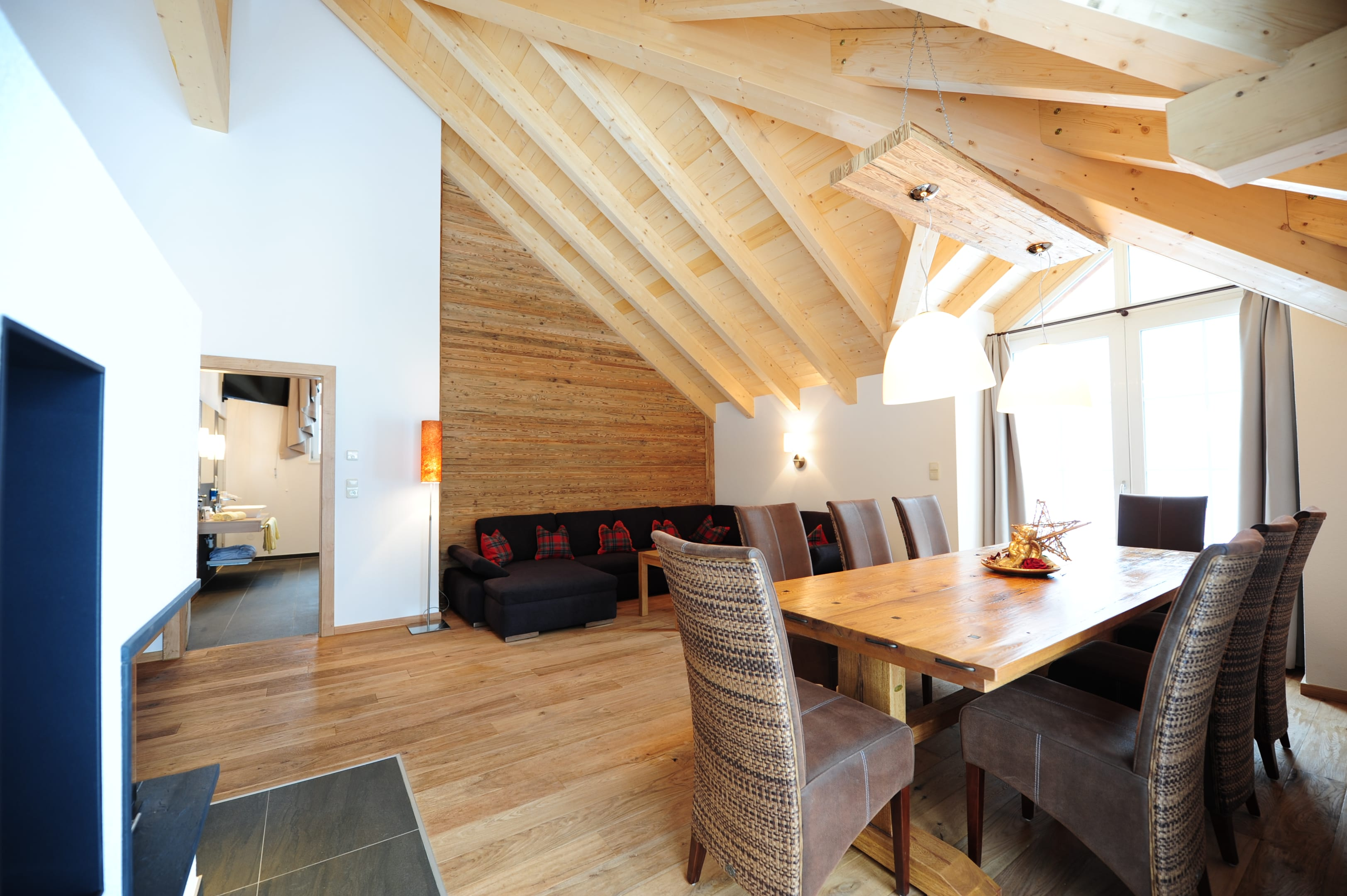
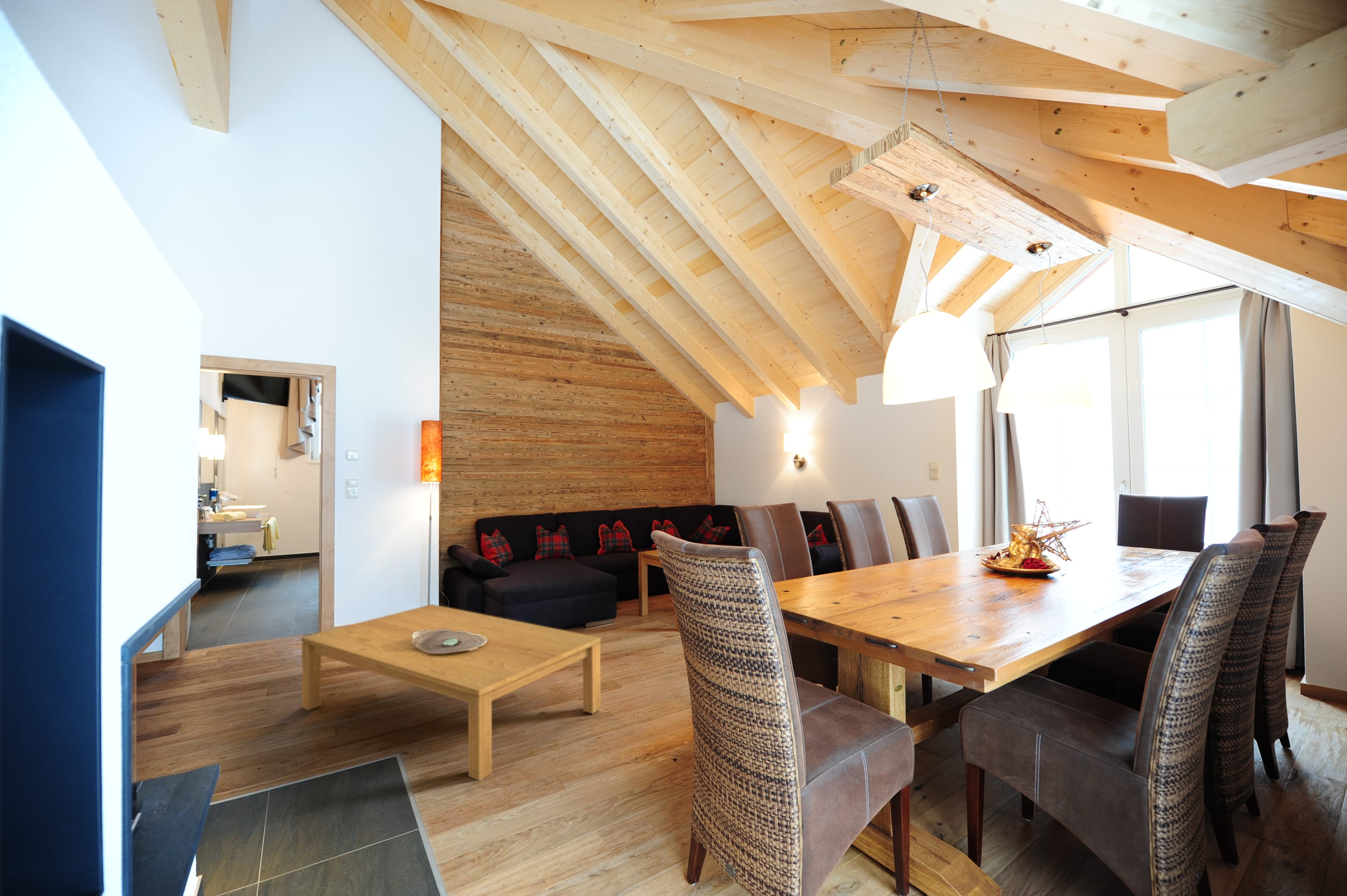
+ coffee table [301,604,601,781]
+ decorative bowl [412,629,488,653]
